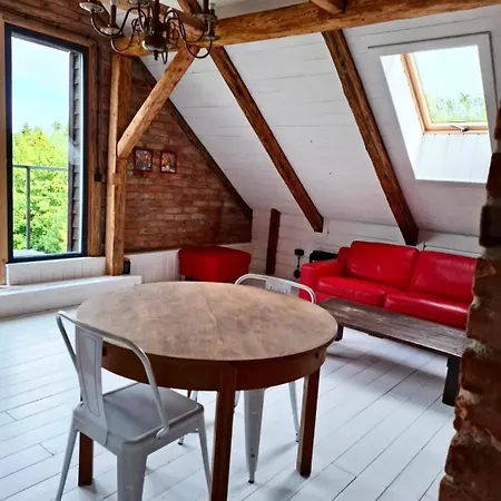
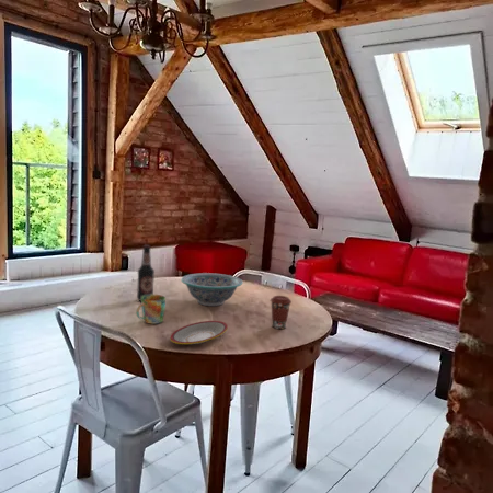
+ coffee cup [270,295,293,330]
+ plate [169,320,229,345]
+ mug [135,294,167,325]
+ decorative bowl [180,272,243,307]
+ bottle [136,244,156,302]
